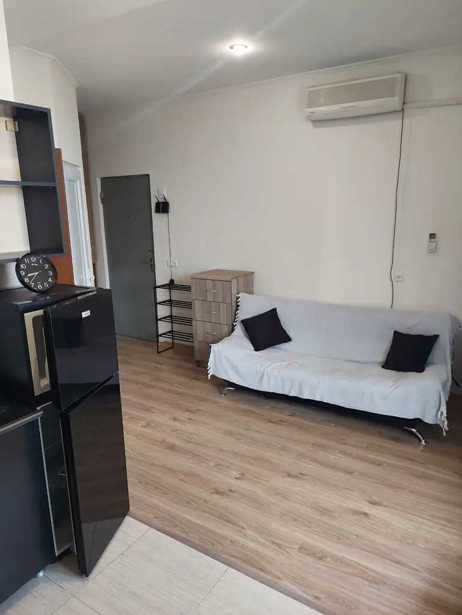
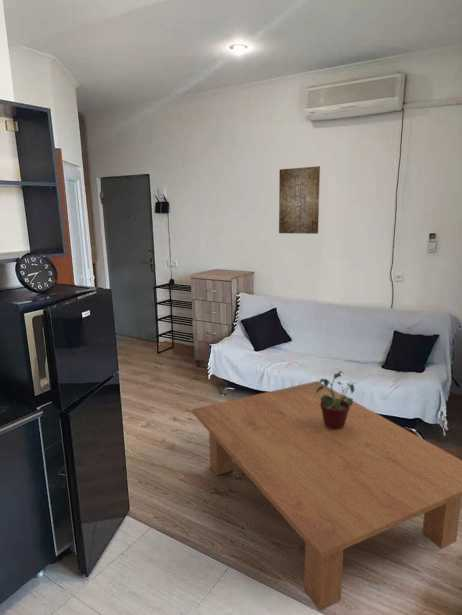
+ wall art [278,165,321,235]
+ coffee table [191,380,462,612]
+ potted plant [315,370,357,430]
